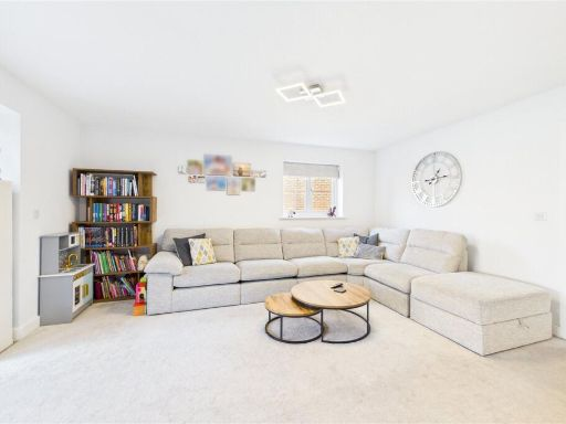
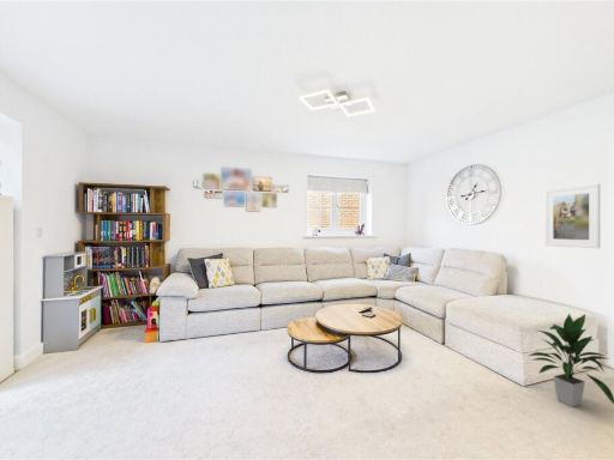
+ indoor plant [528,313,614,408]
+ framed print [544,183,601,249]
